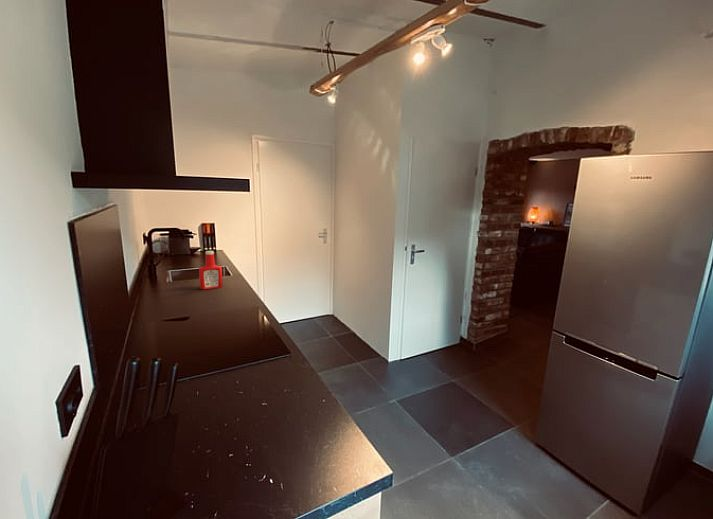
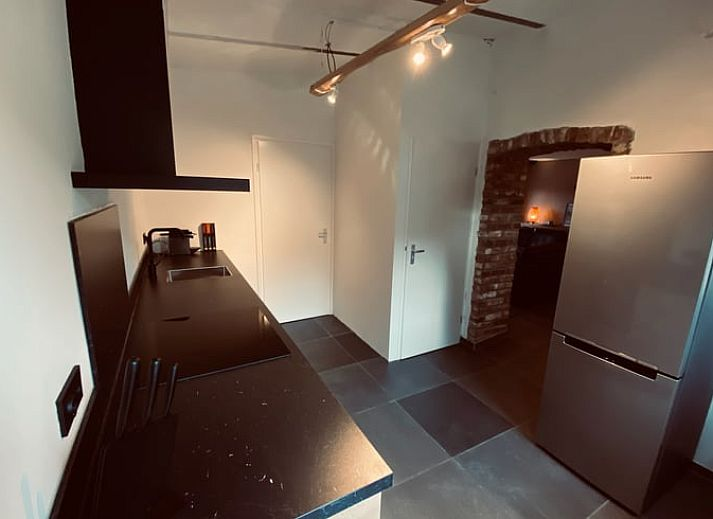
- soap bottle [198,250,224,290]
